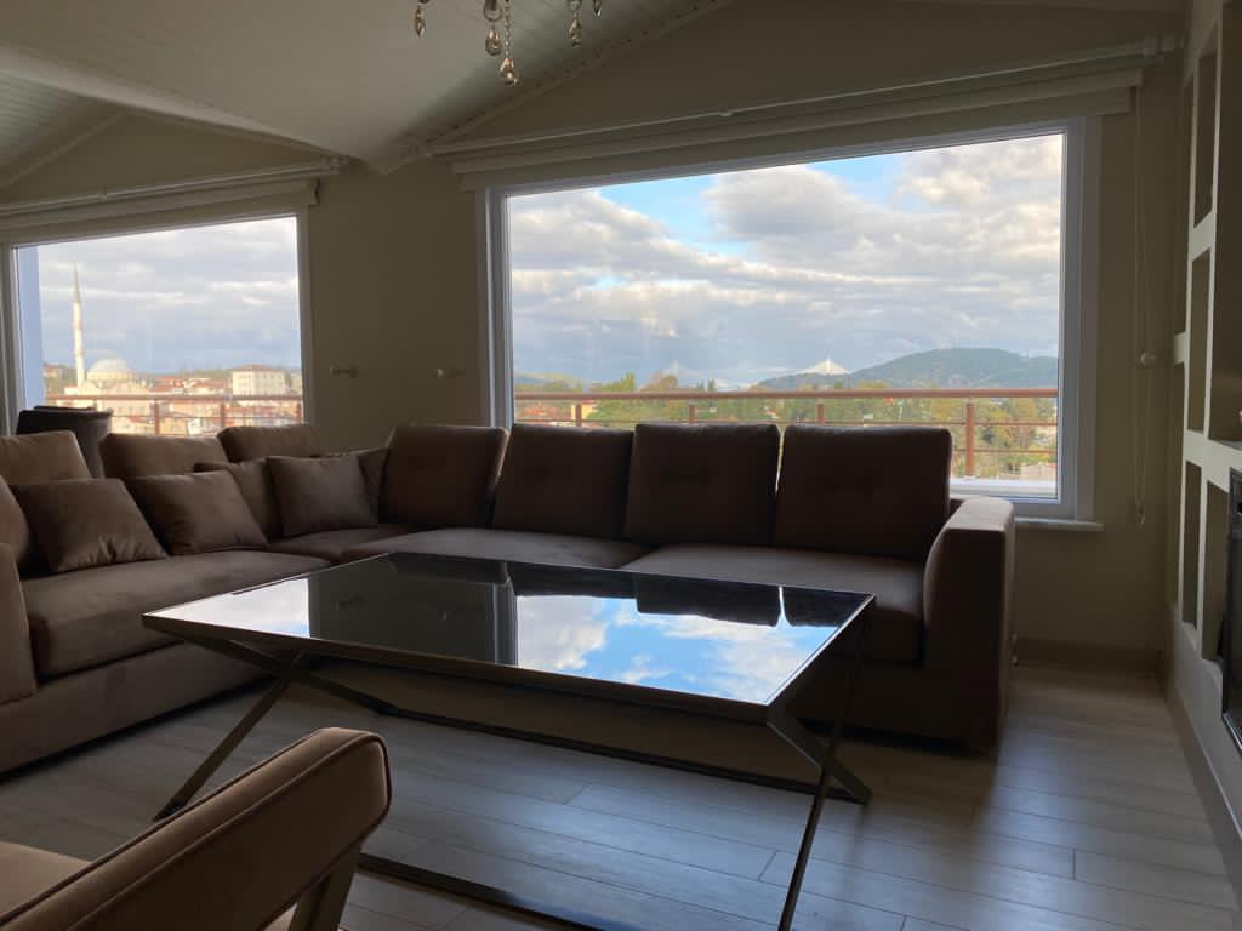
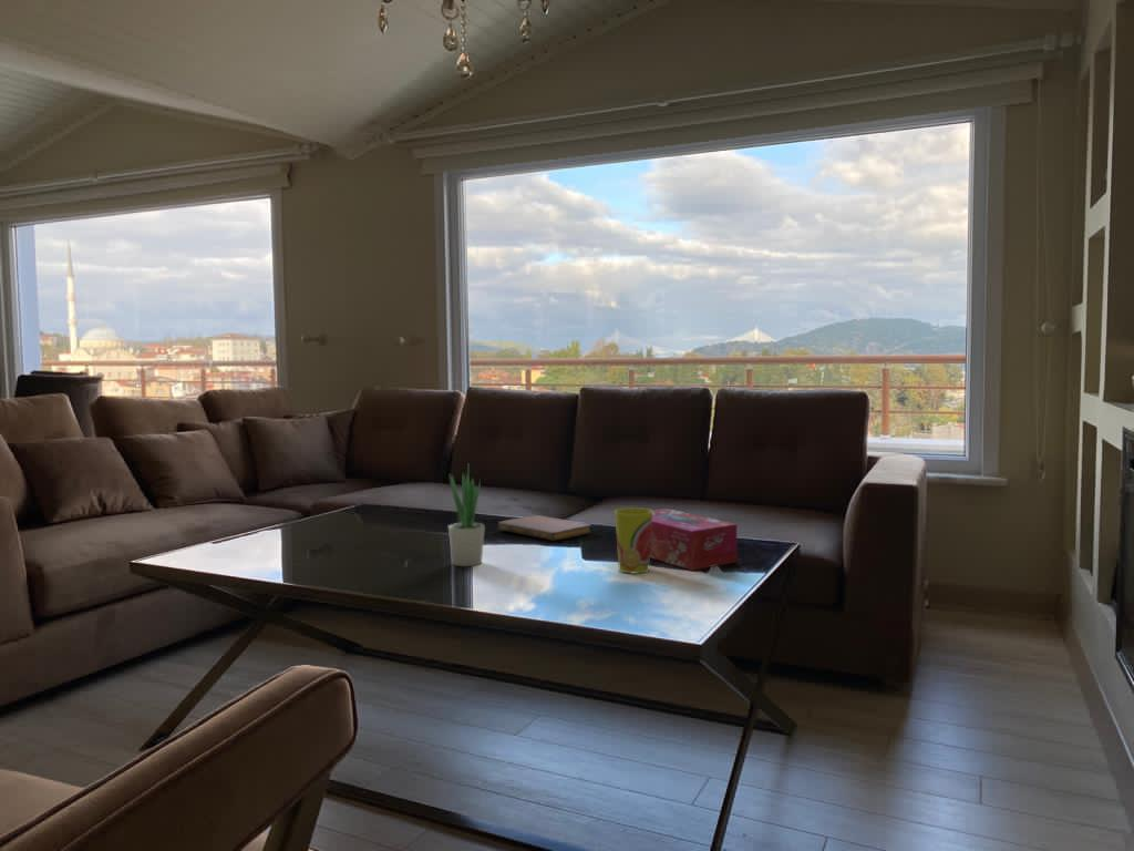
+ cup [614,506,653,575]
+ notebook [497,514,591,542]
+ potted plant [447,464,486,567]
+ tissue box [650,507,738,572]
